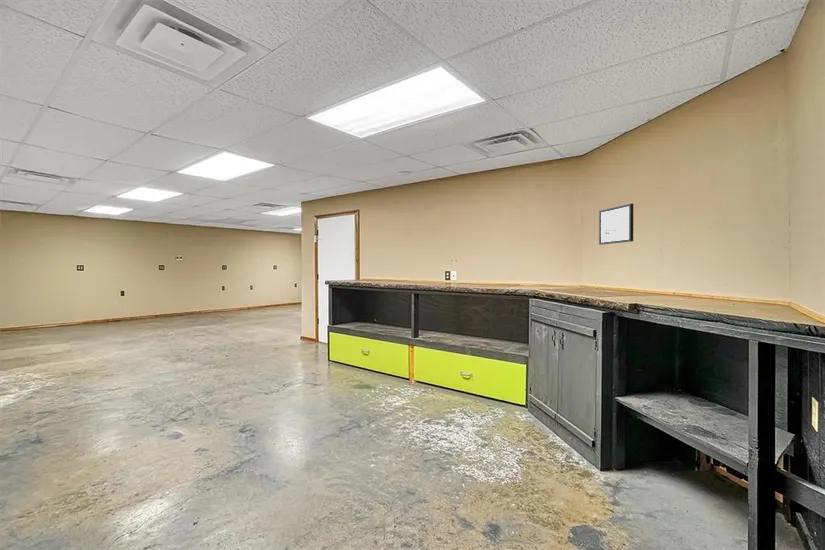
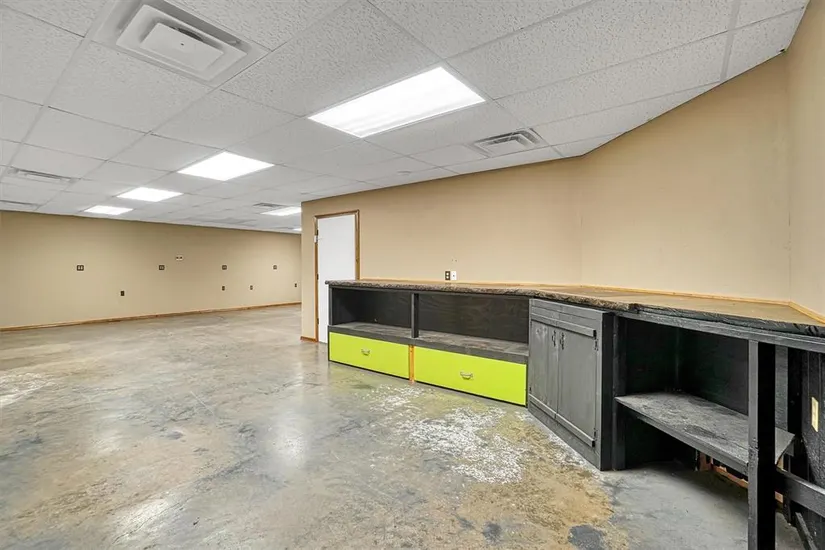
- wall art [598,203,634,246]
